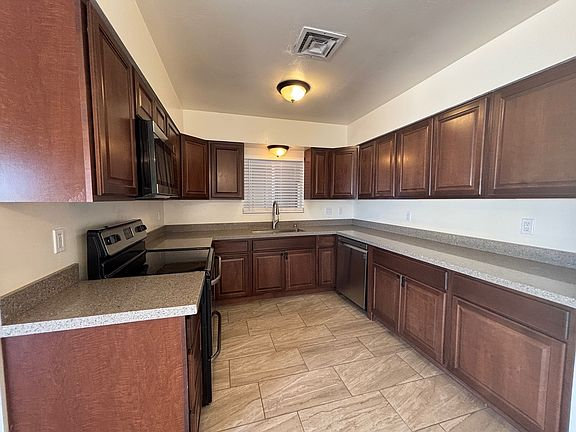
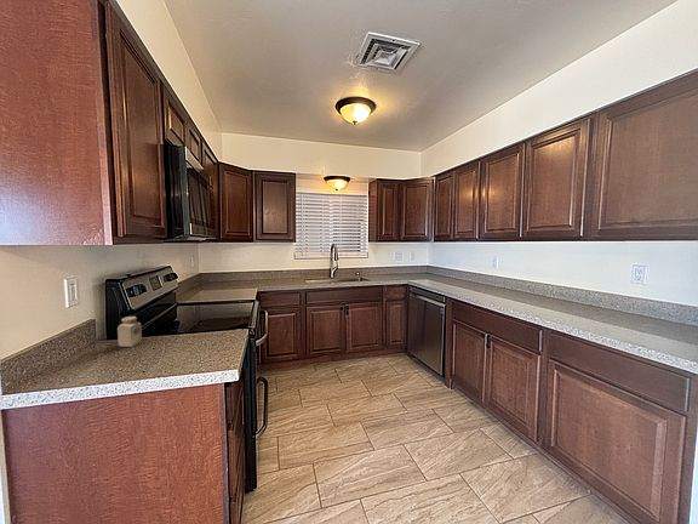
+ salt shaker [116,315,143,348]
